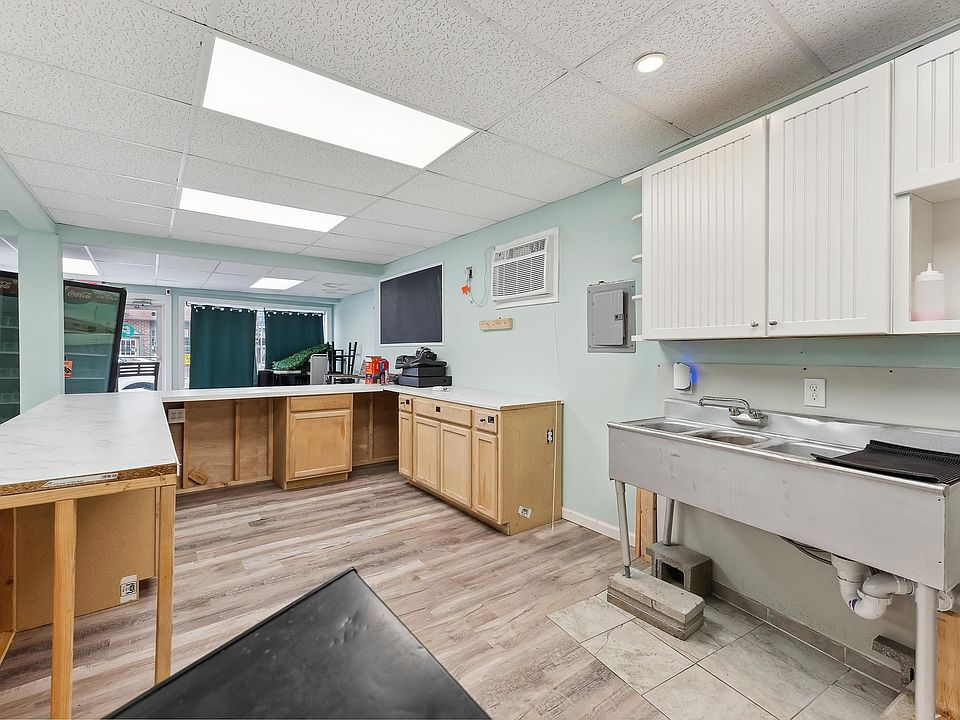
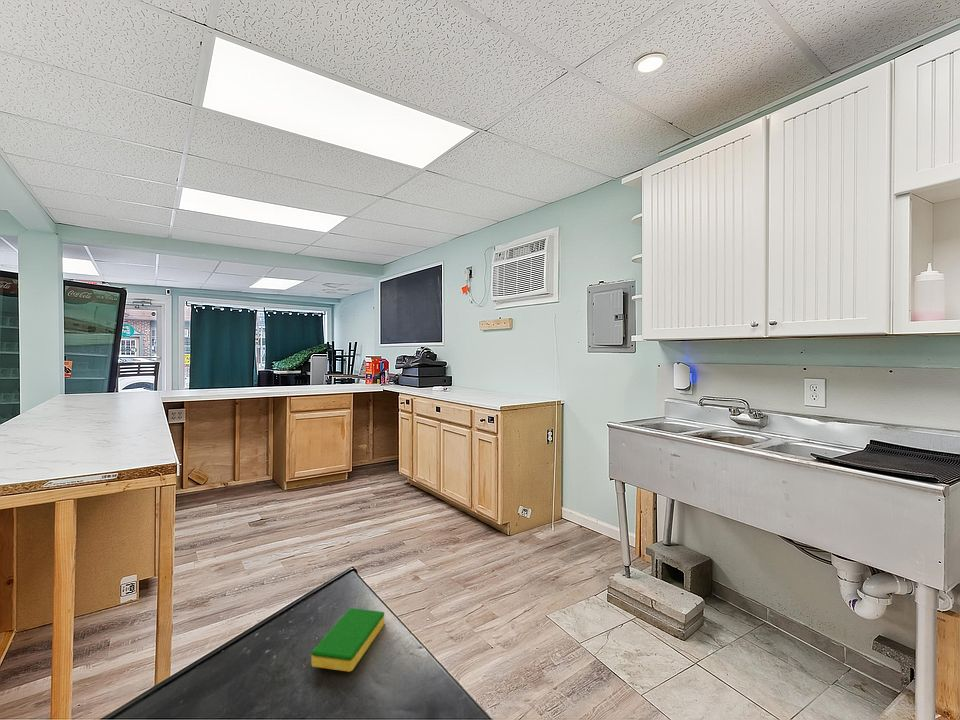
+ dish sponge [311,607,385,673]
